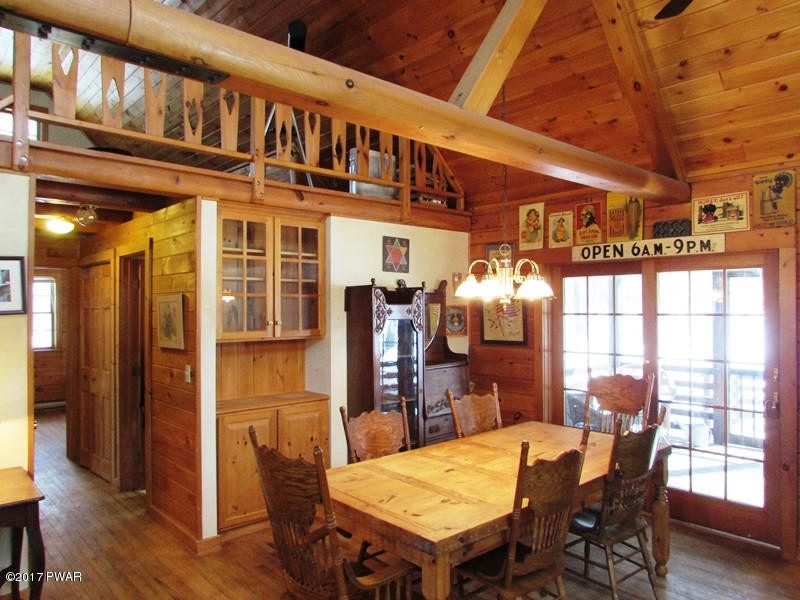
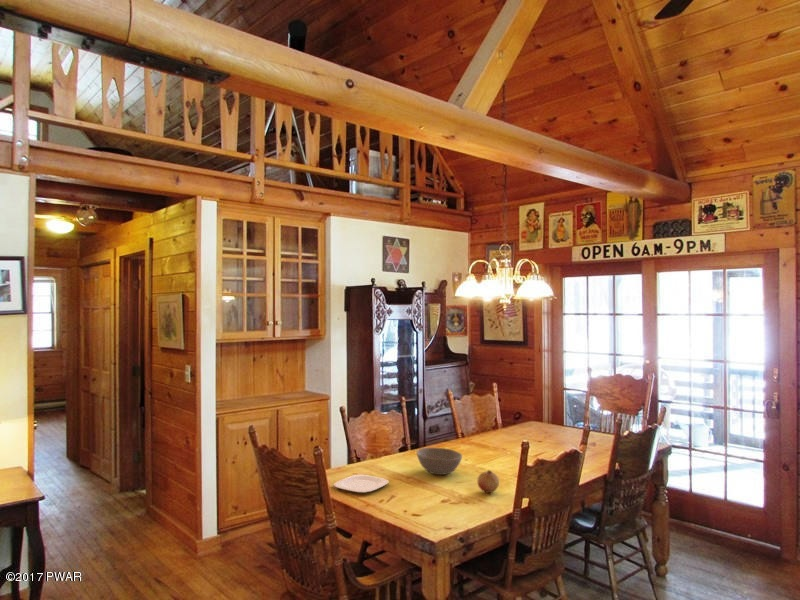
+ bowl [416,447,463,476]
+ fruit [476,469,500,494]
+ plate [333,474,390,494]
